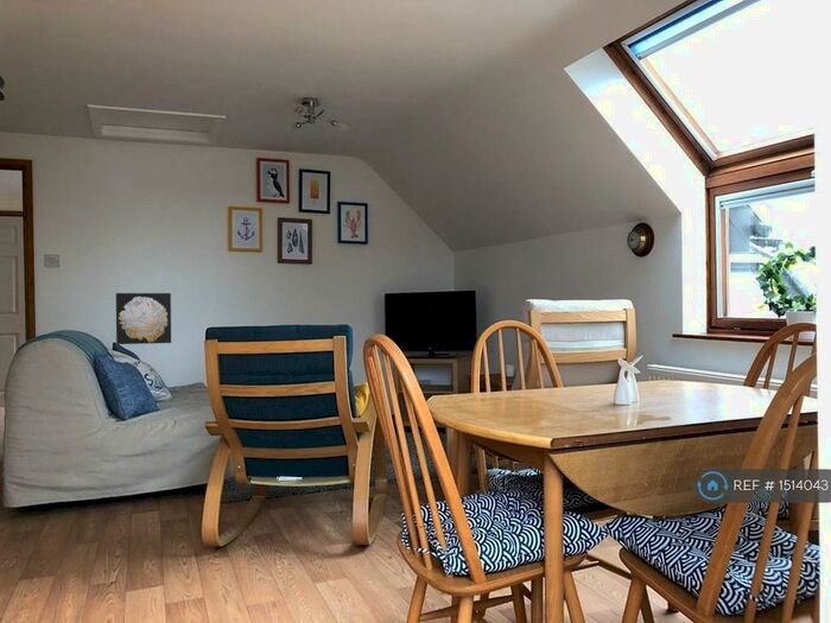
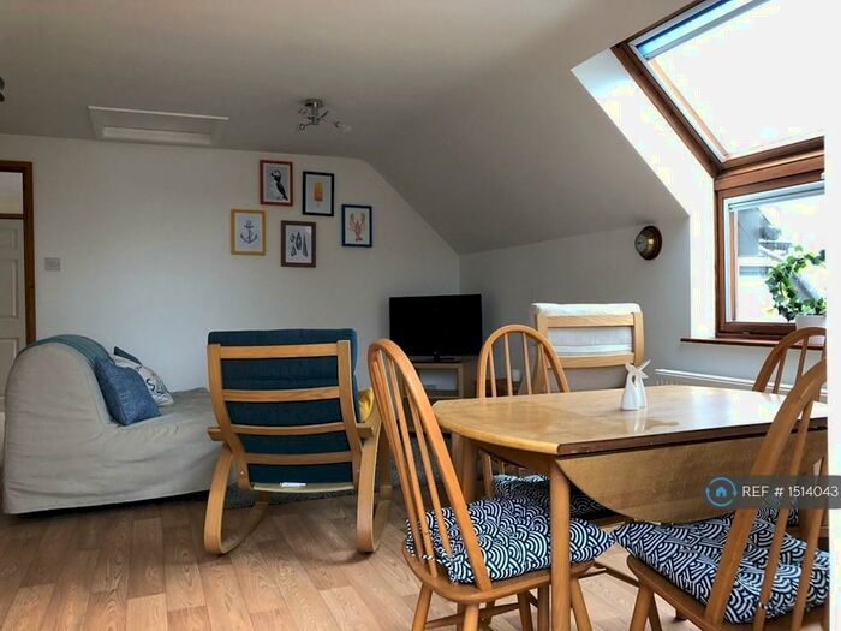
- wall art [115,292,172,345]
